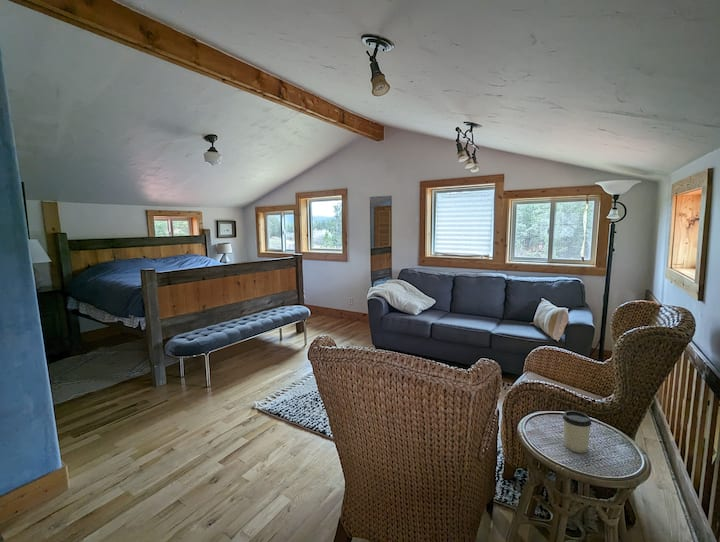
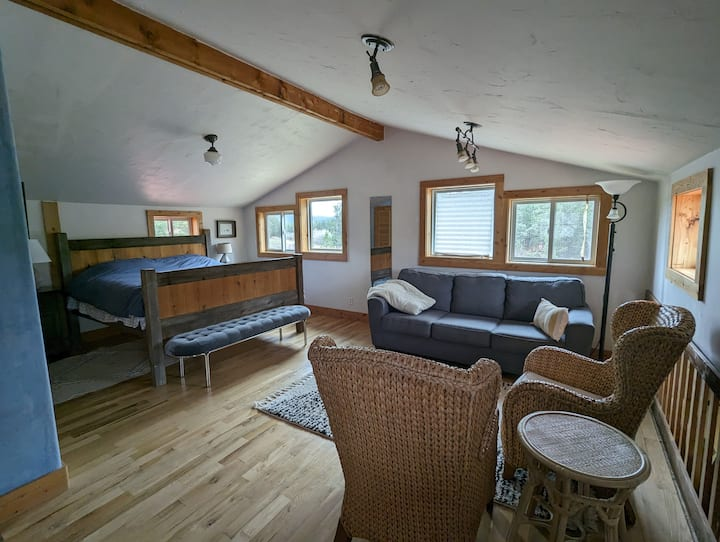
- cup [562,410,593,454]
